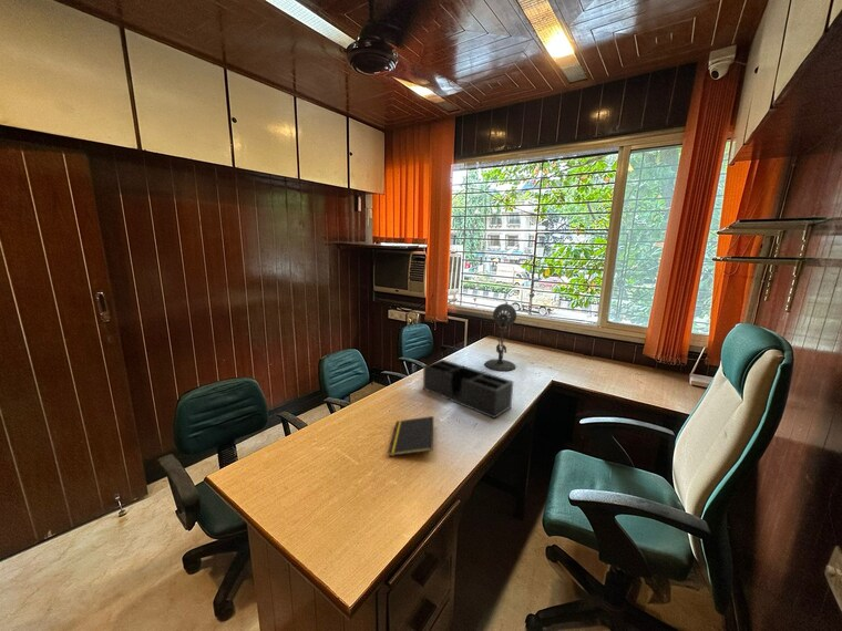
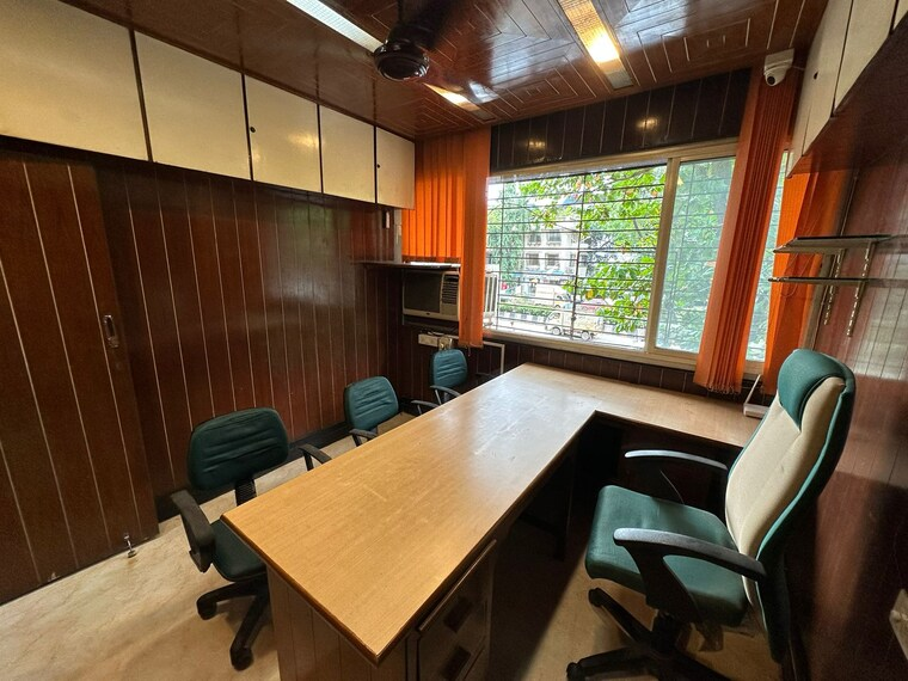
- notepad [388,415,434,457]
- desk organizer [422,359,514,420]
- desk lamp [483,302,517,372]
